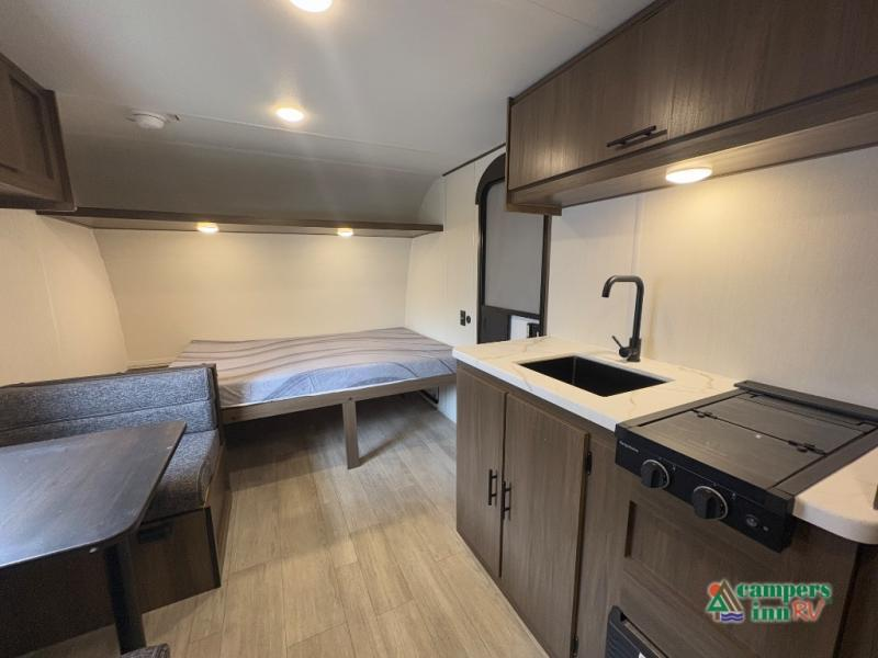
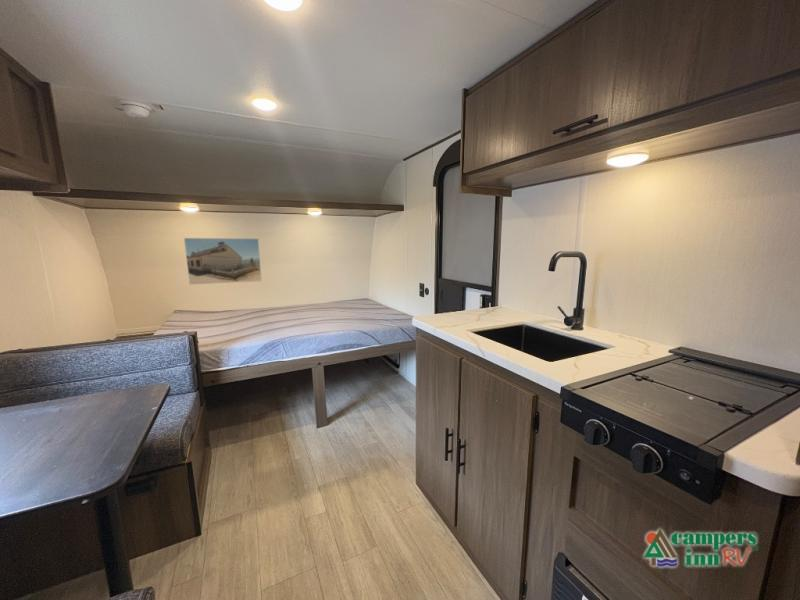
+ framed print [183,237,263,286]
